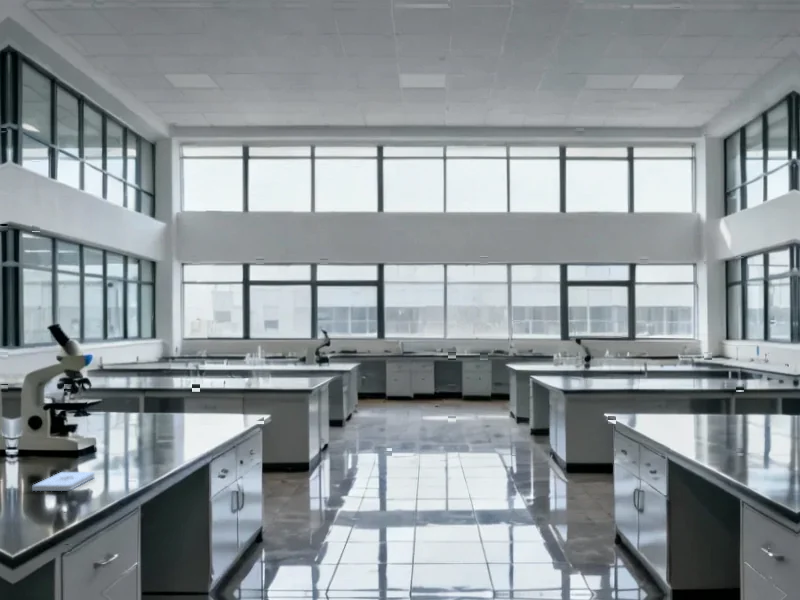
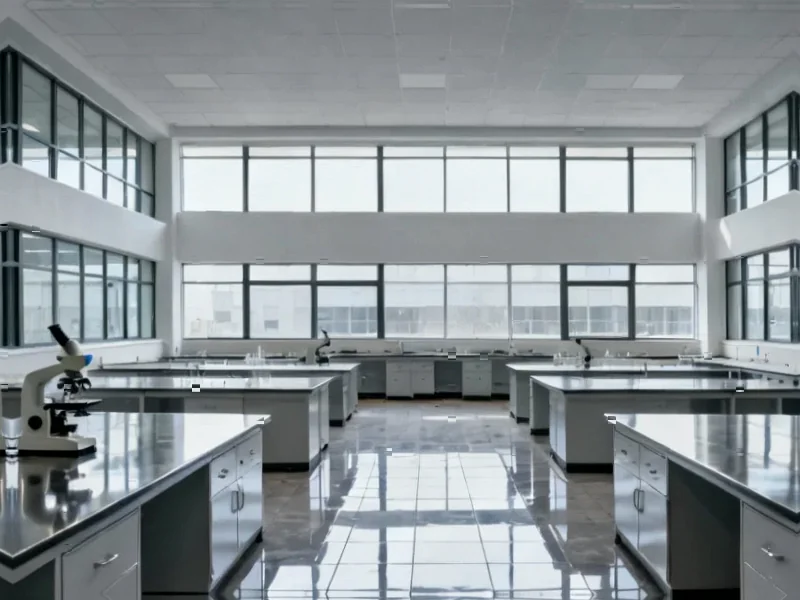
- notepad [31,471,96,492]
